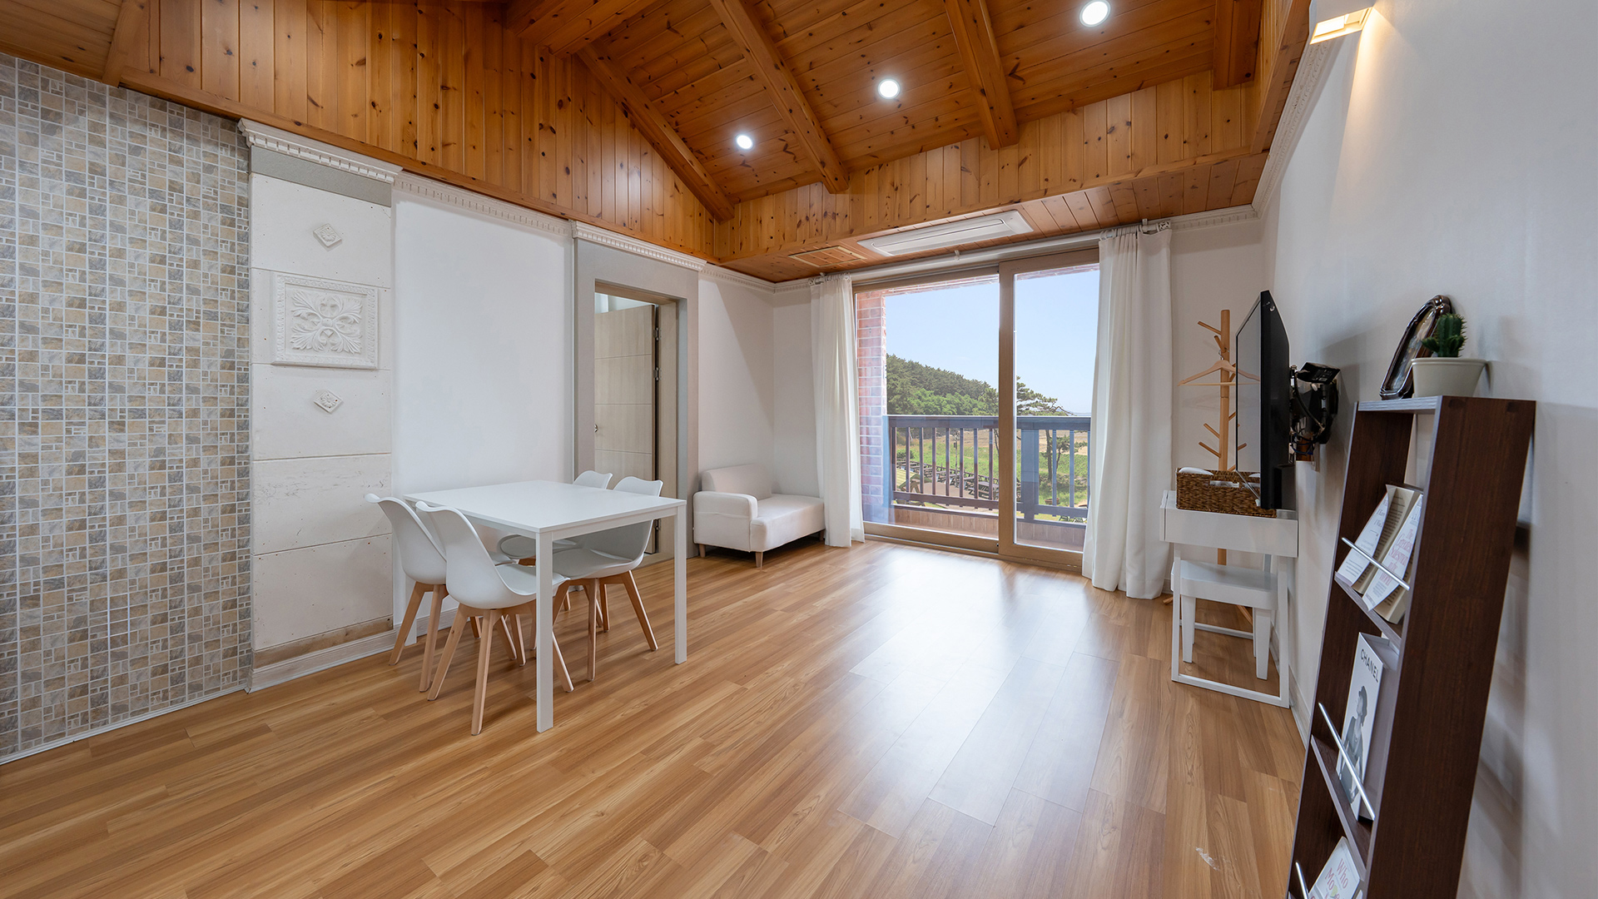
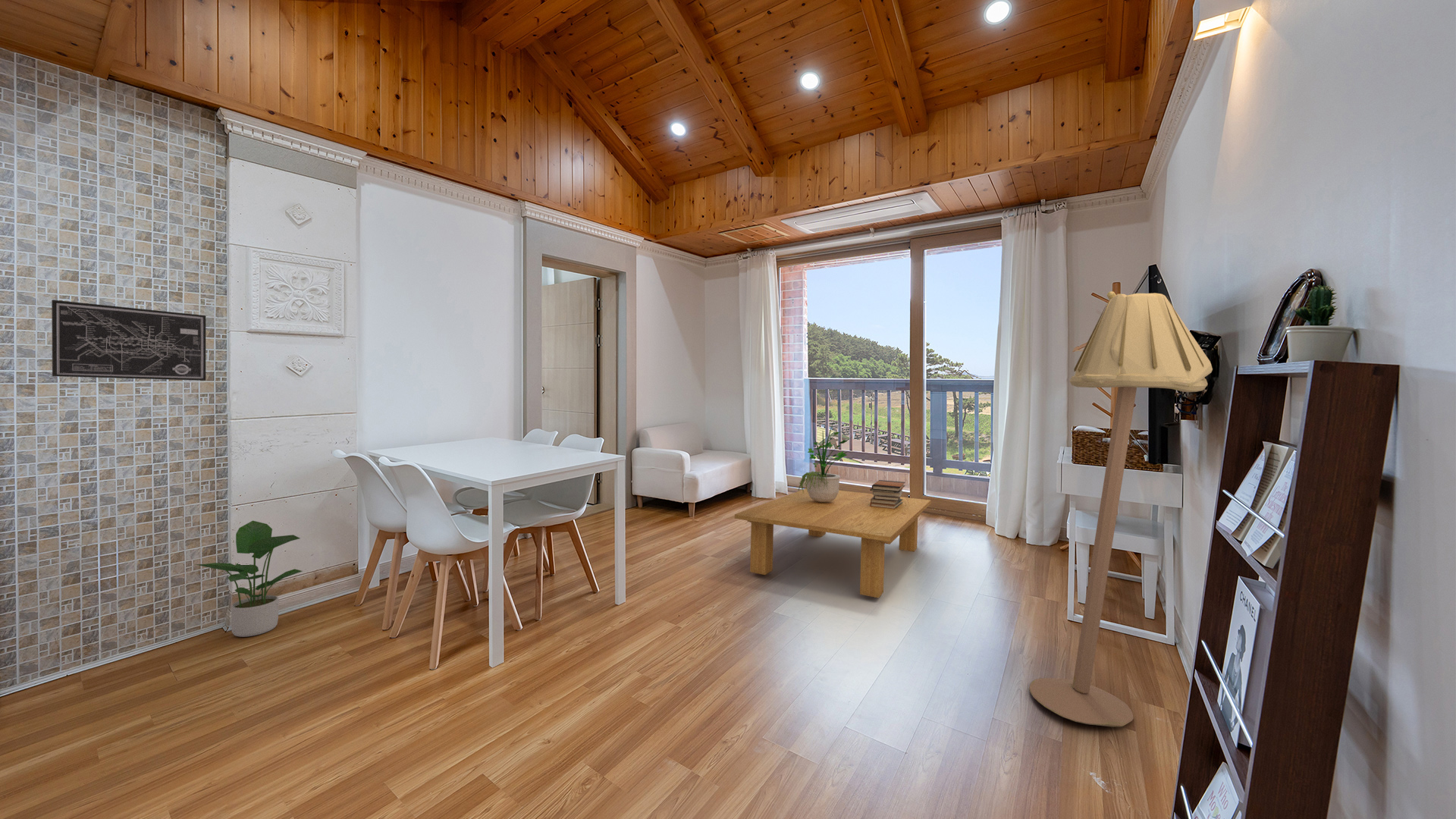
+ floor lamp [1028,291,1213,727]
+ potted plant [194,520,303,638]
+ book stack [870,479,905,509]
+ potted plant [798,414,853,503]
+ wall art [51,300,206,381]
+ coffee table [734,488,932,599]
